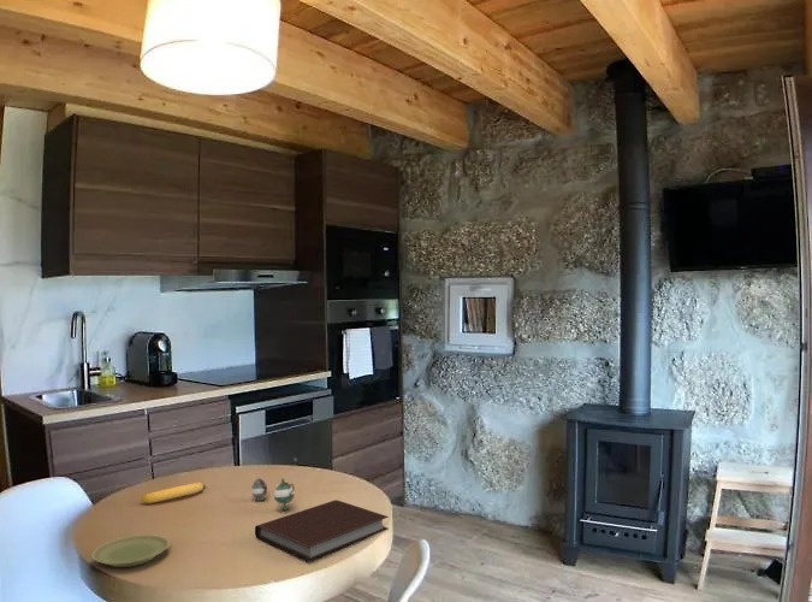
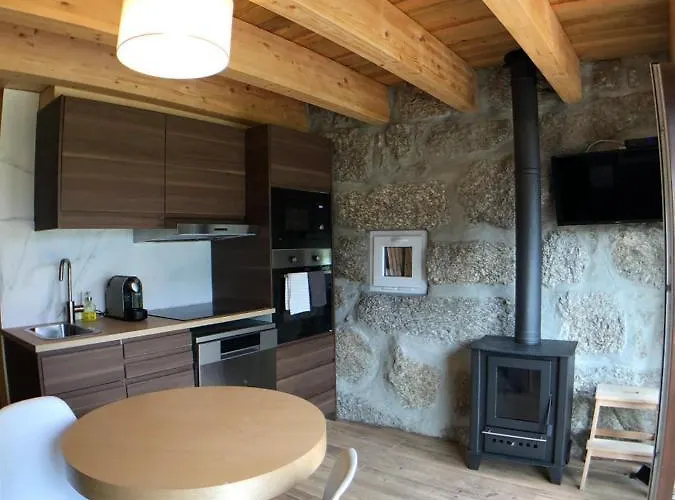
- teapot [251,477,296,512]
- notebook [254,498,390,562]
- banana [140,482,207,504]
- plate [90,533,171,568]
